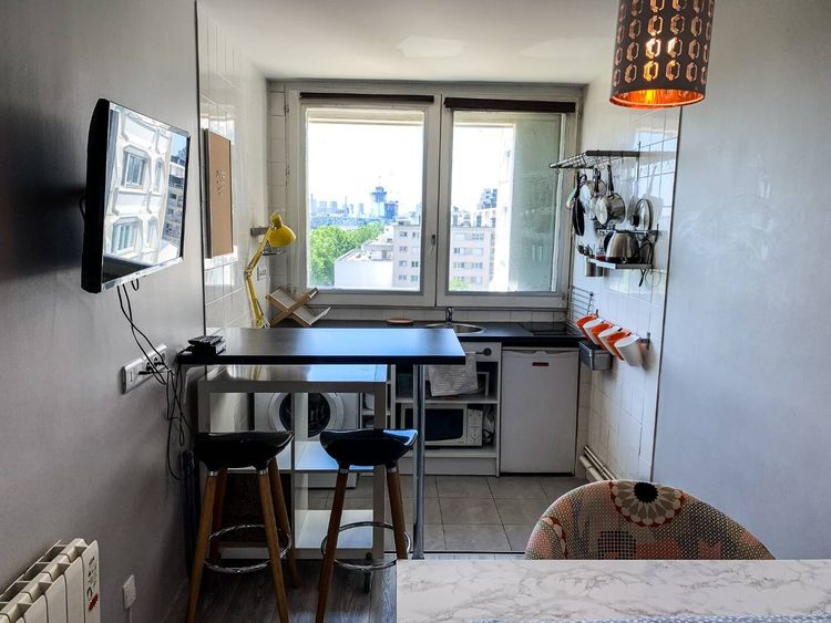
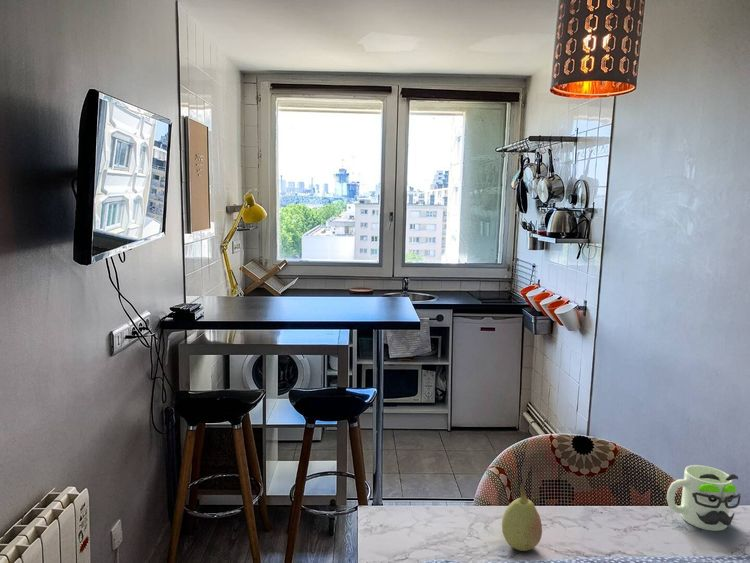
+ mug [666,464,742,532]
+ fruit [501,482,543,552]
